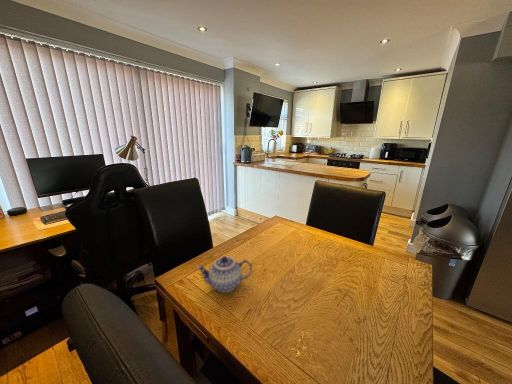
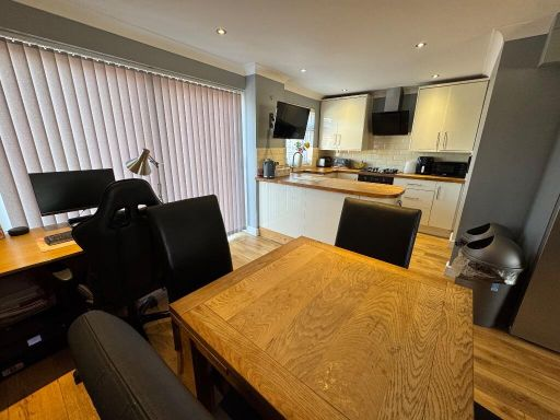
- teapot [195,255,253,294]
